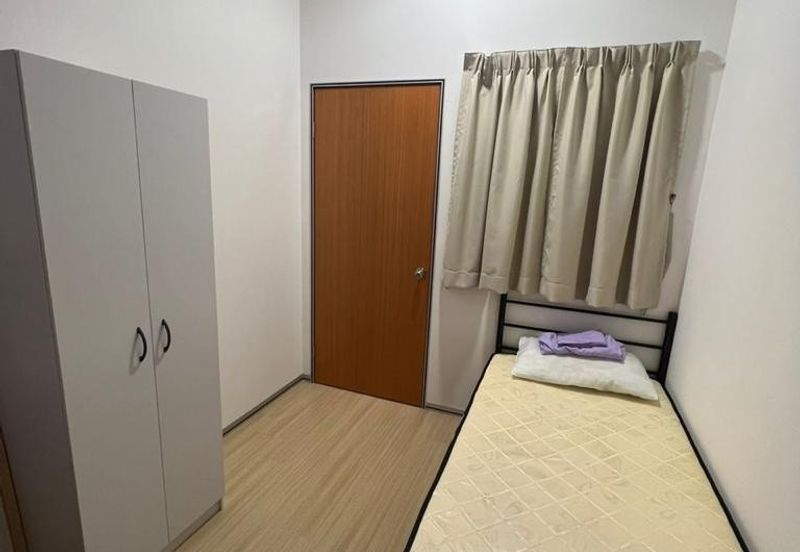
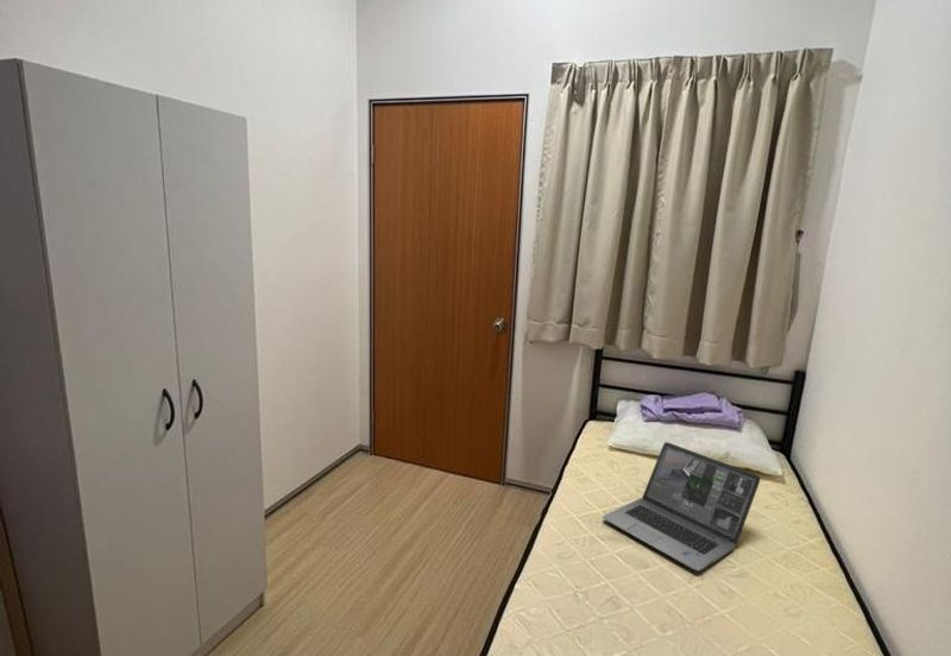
+ laptop [602,441,761,573]
